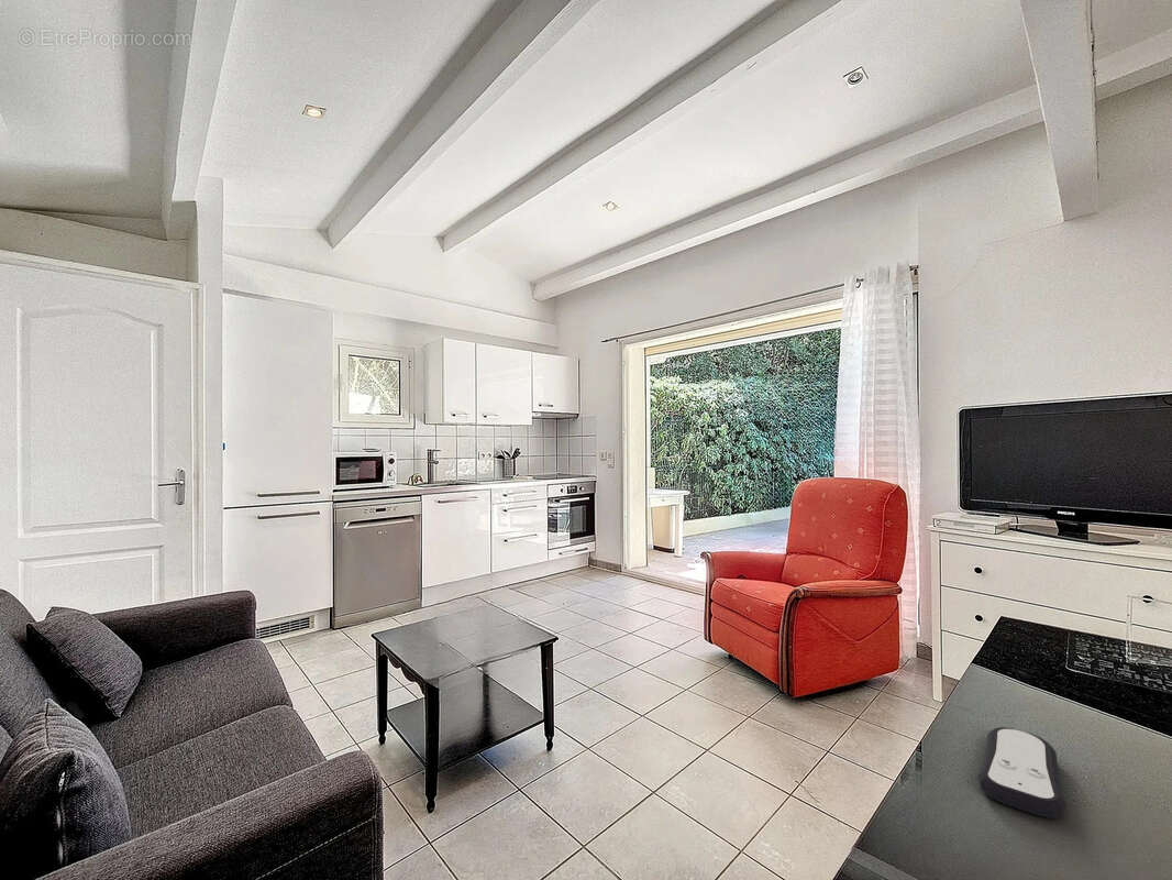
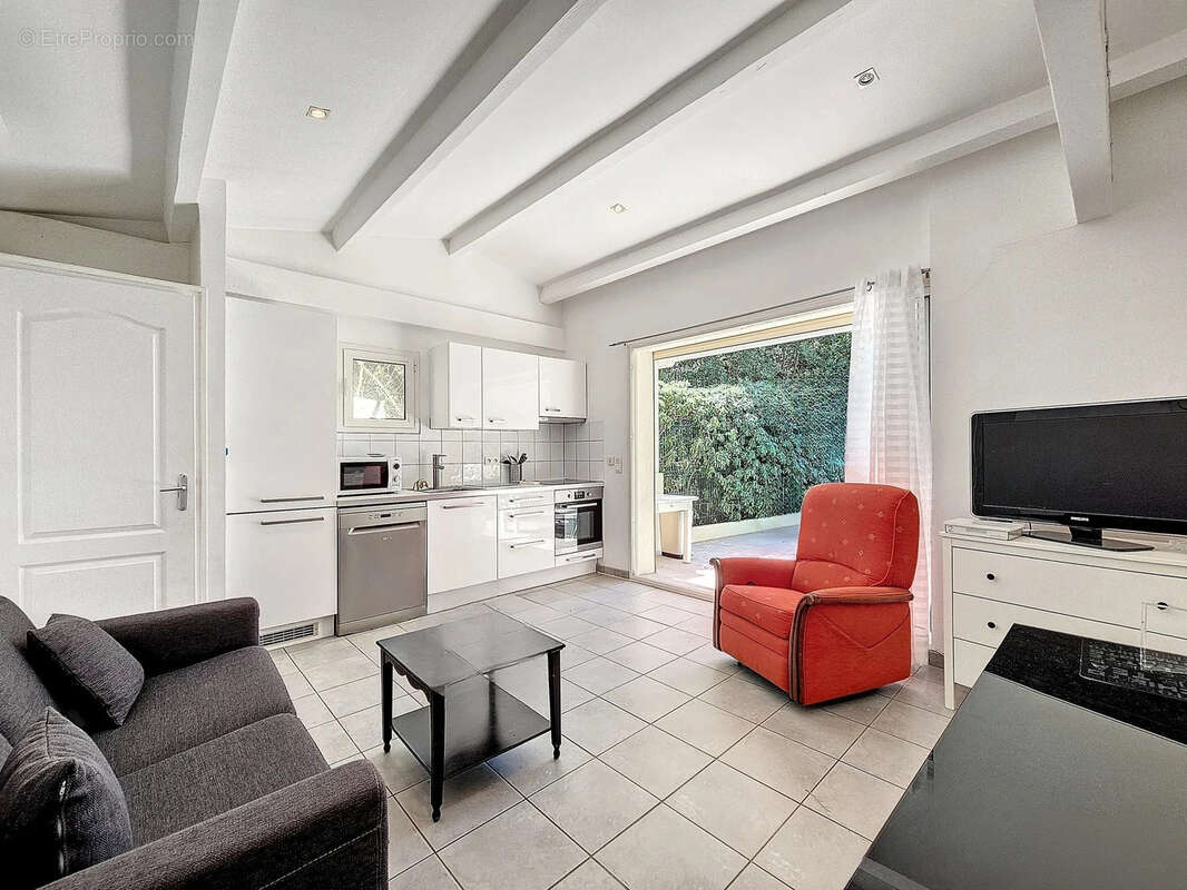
- remote control [977,726,1068,820]
